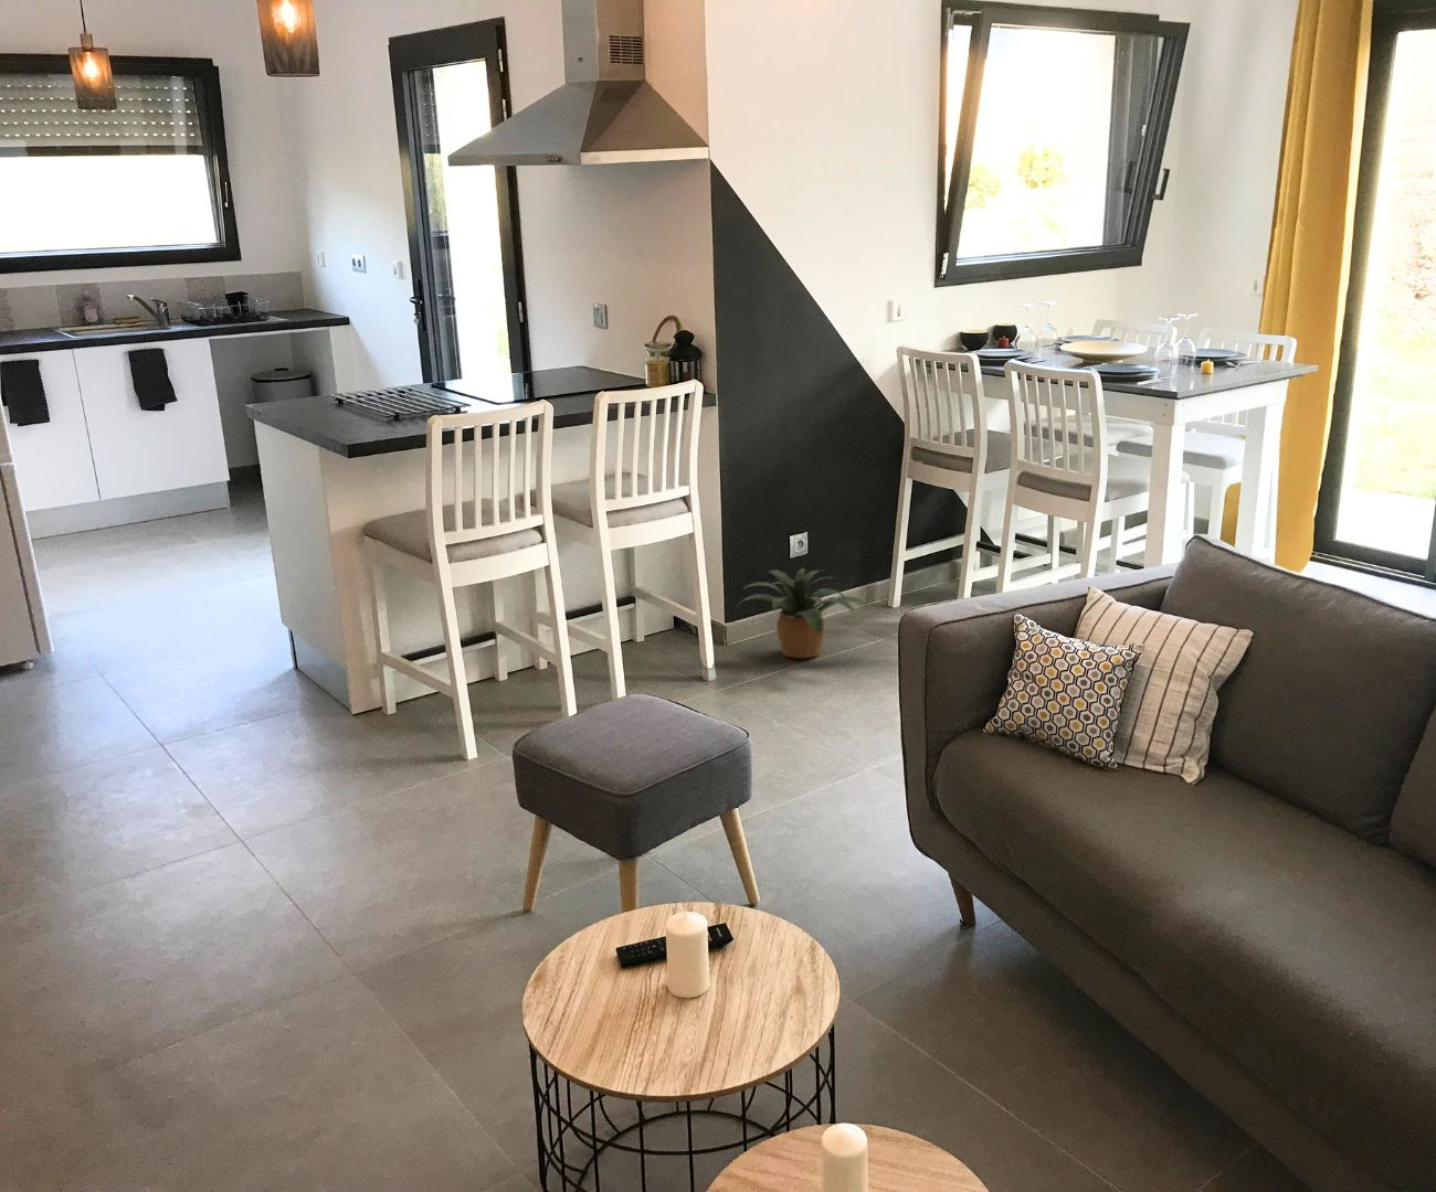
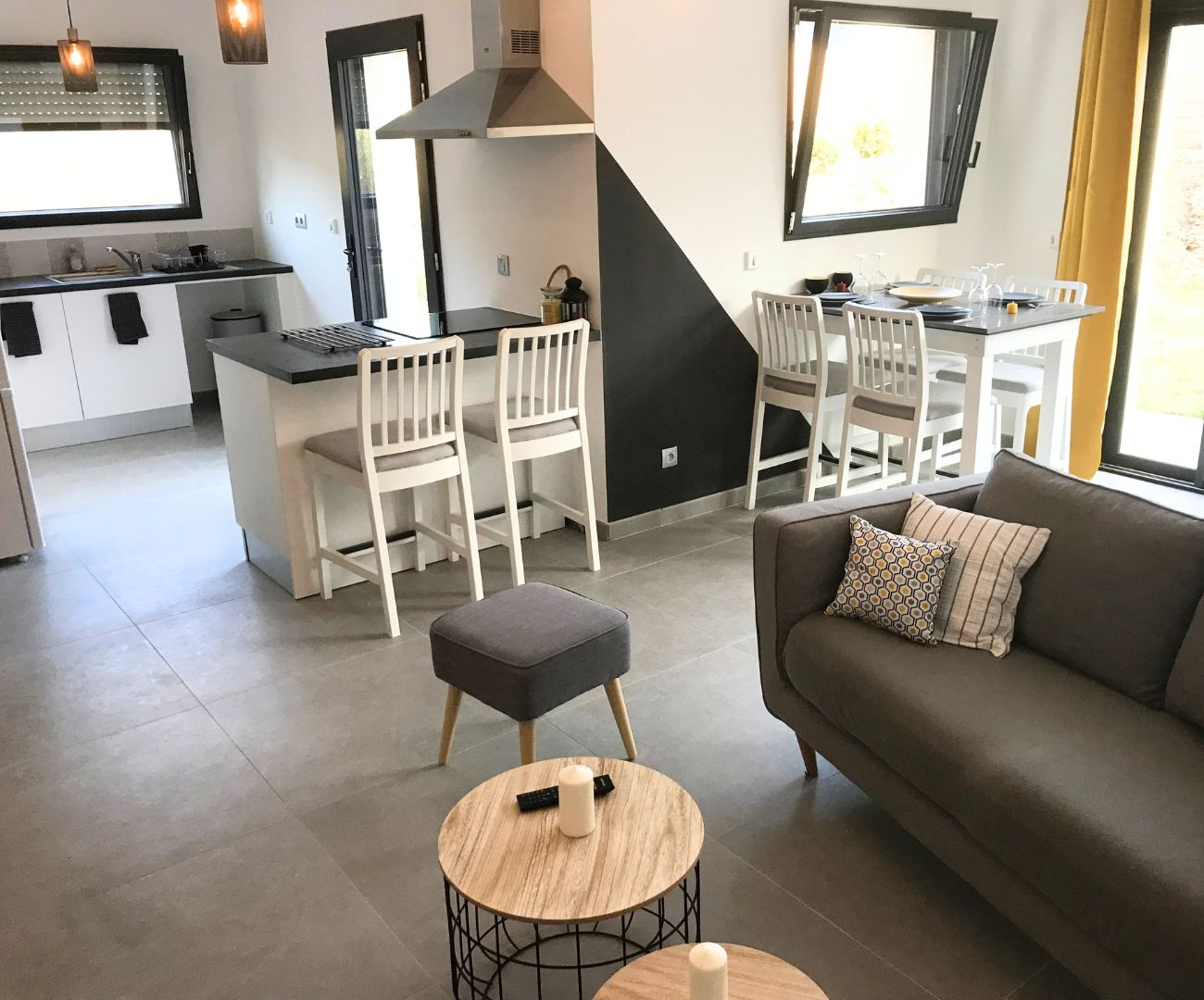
- potted plant [735,567,879,660]
